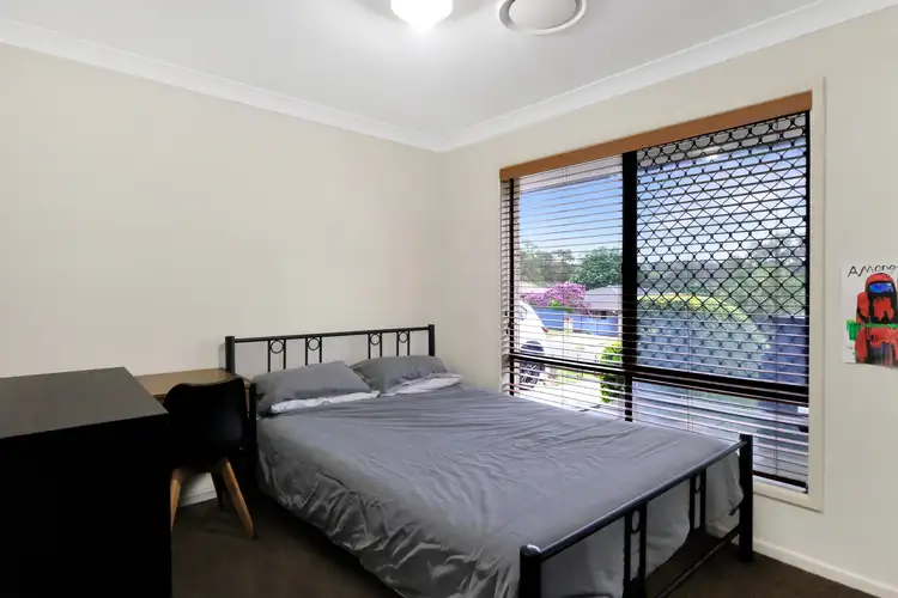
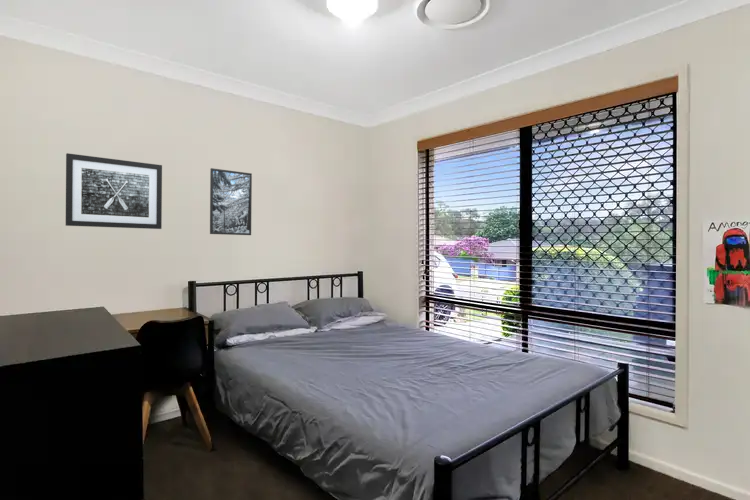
+ wall art [65,152,163,230]
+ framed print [209,167,253,236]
